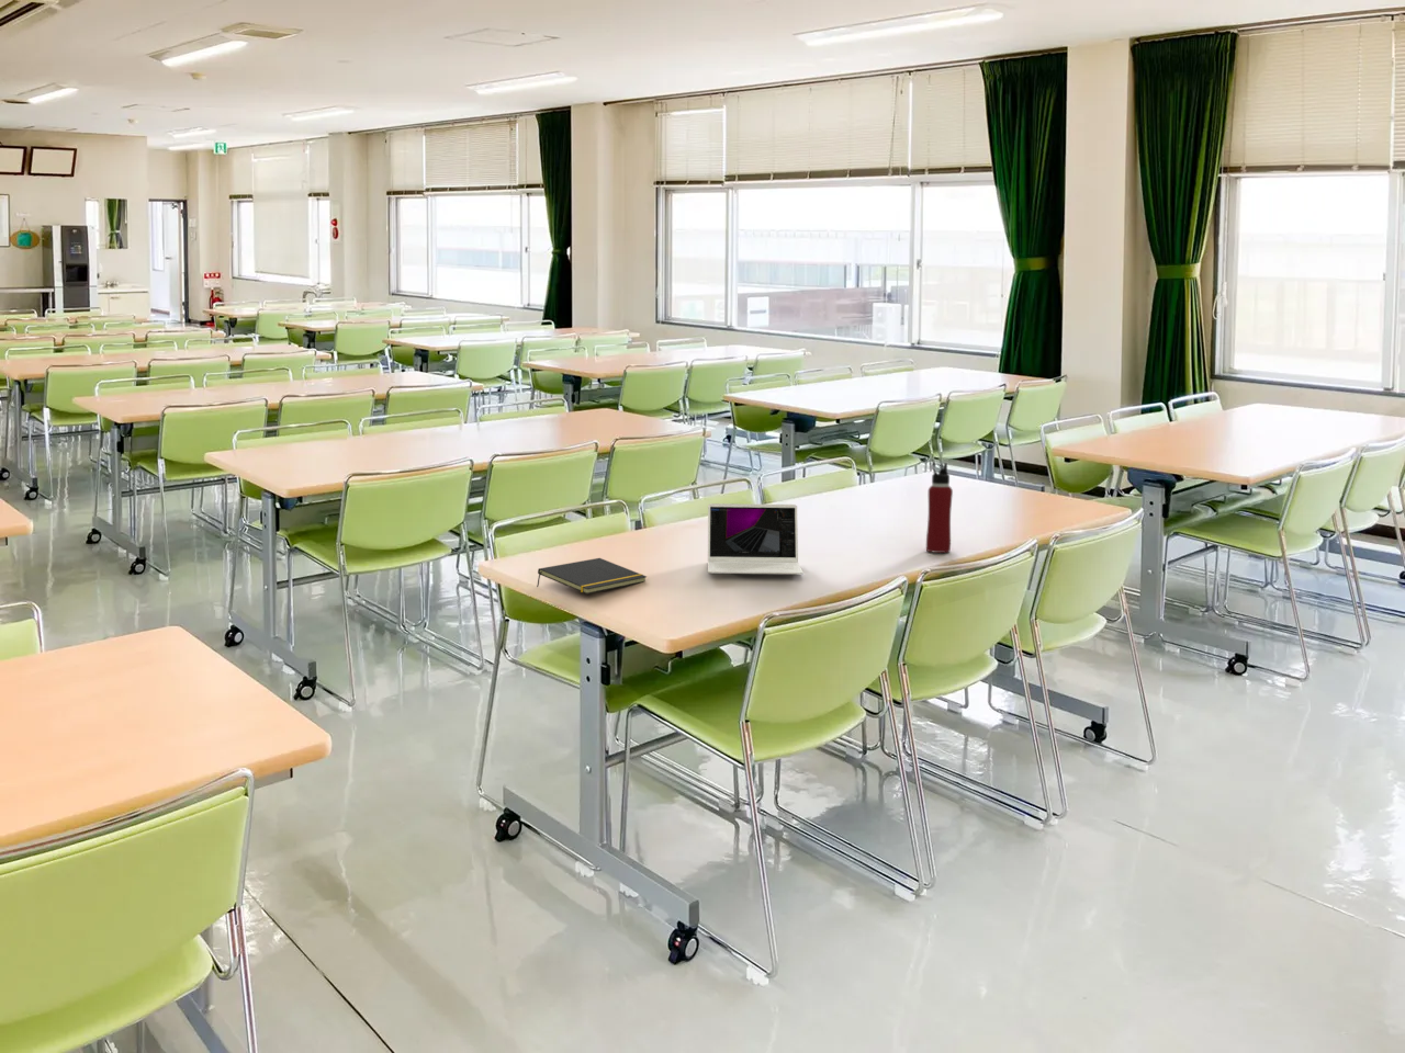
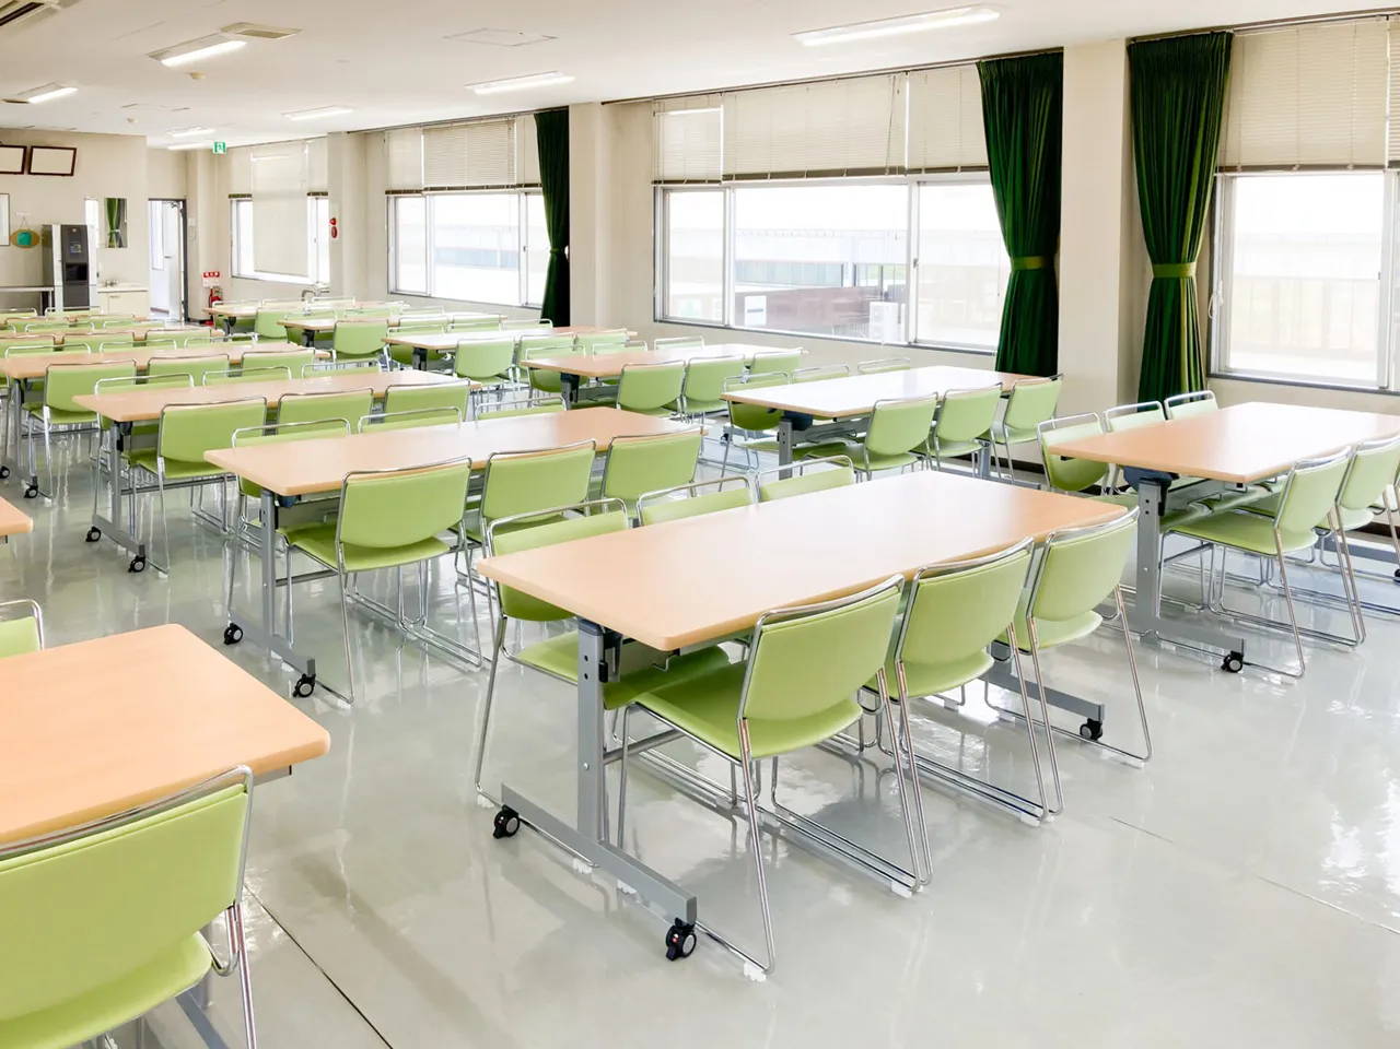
- water bottle [925,461,954,554]
- notepad [535,557,647,595]
- laptop [707,502,804,575]
